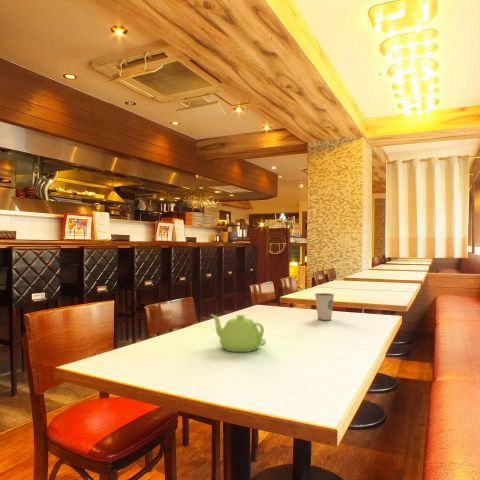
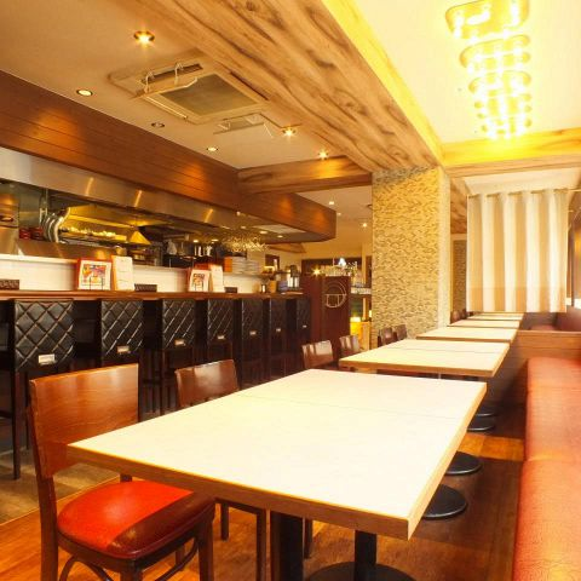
- teapot [210,313,267,353]
- dixie cup [314,292,335,321]
